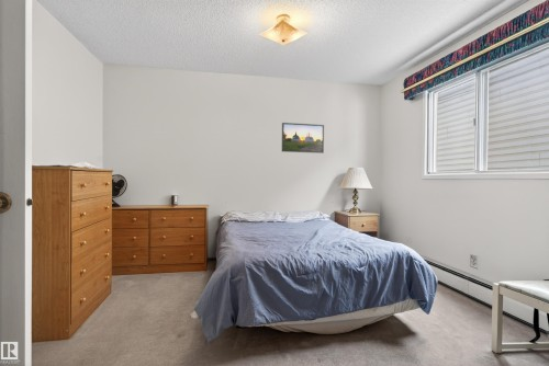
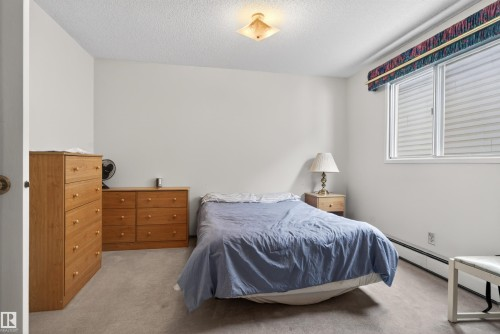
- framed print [281,122,325,155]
